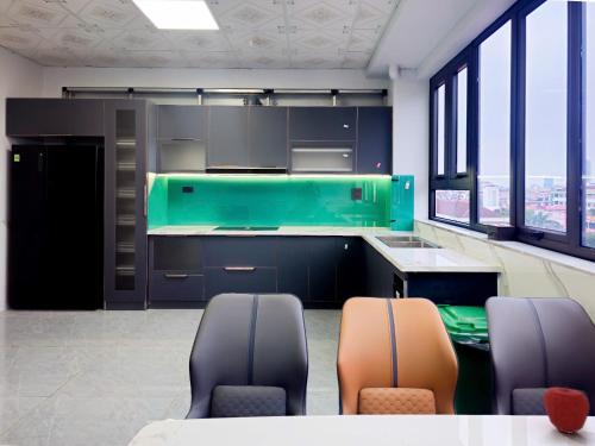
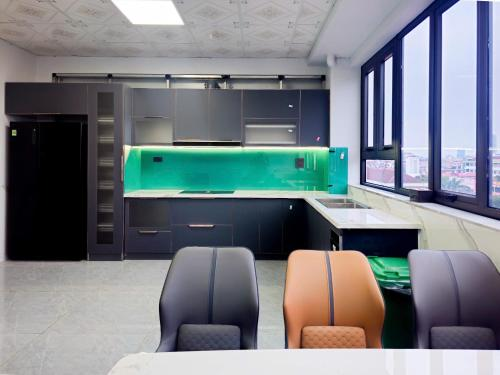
- apple [543,385,590,435]
